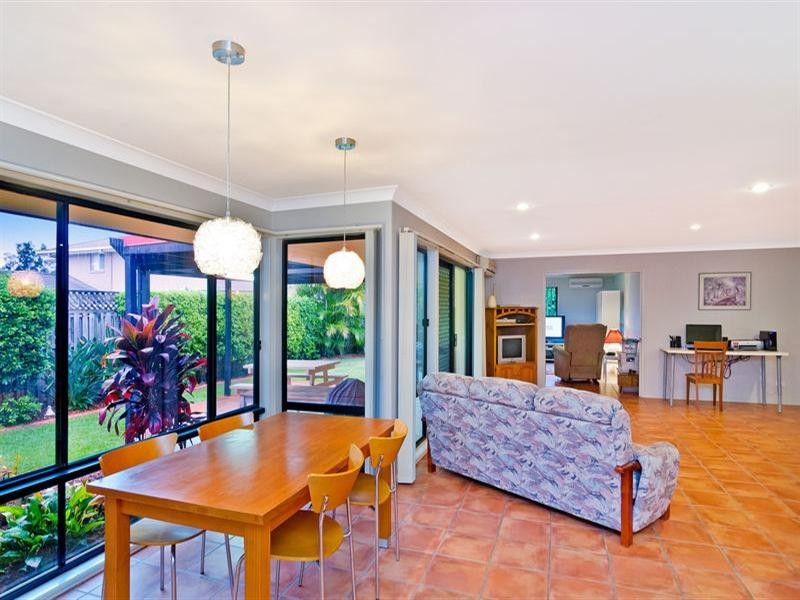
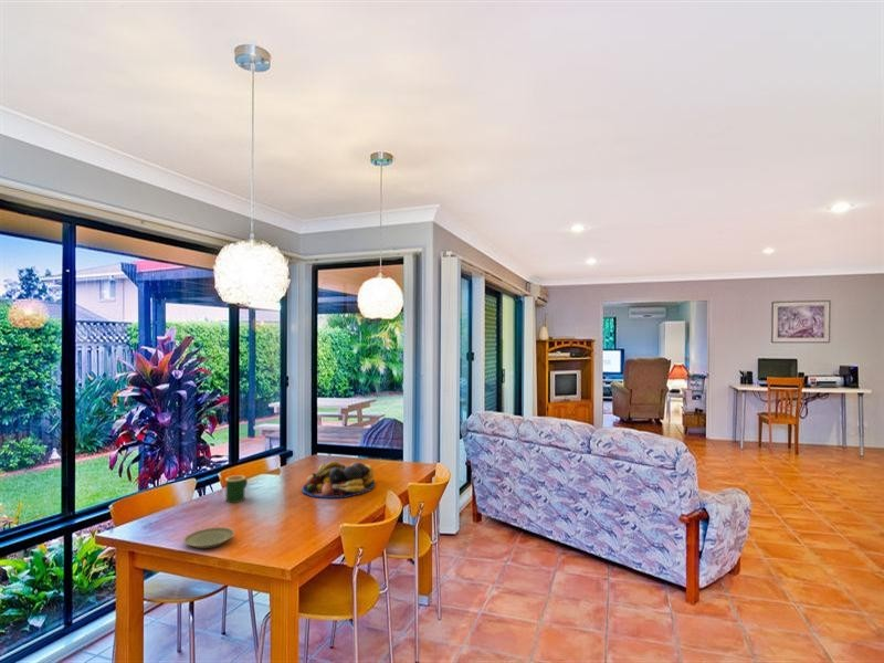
+ fruit bowl [301,461,377,499]
+ plate [182,526,235,549]
+ mug [224,474,249,504]
